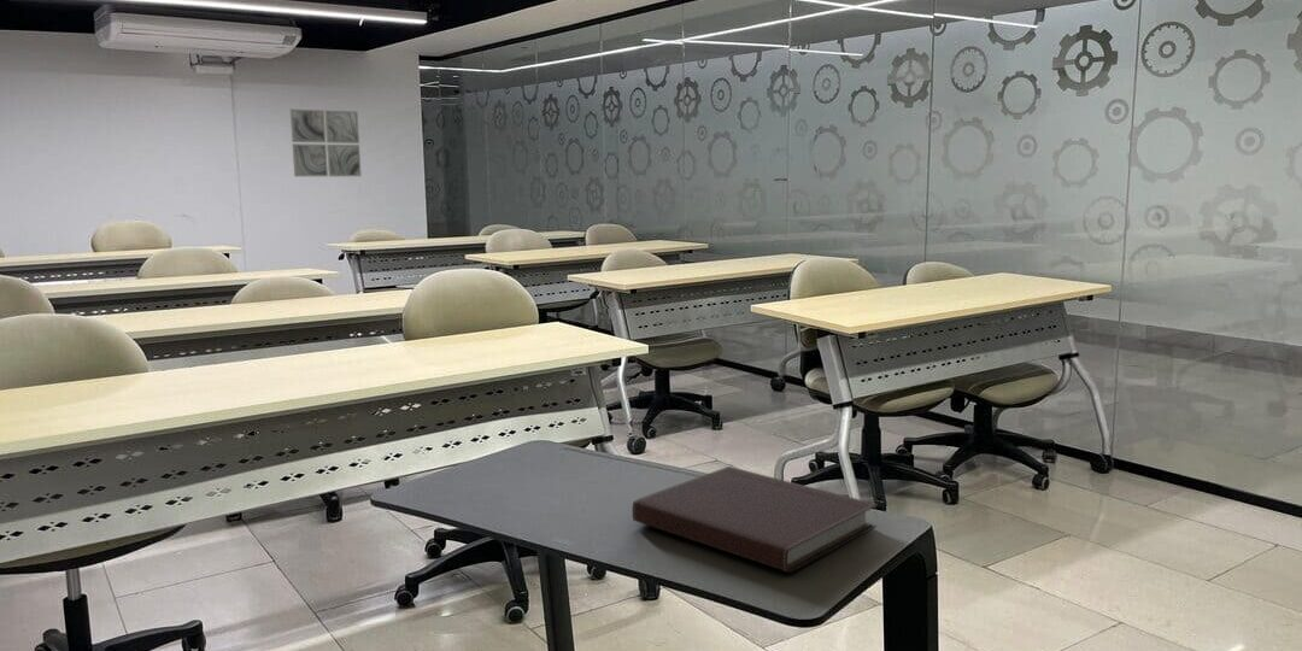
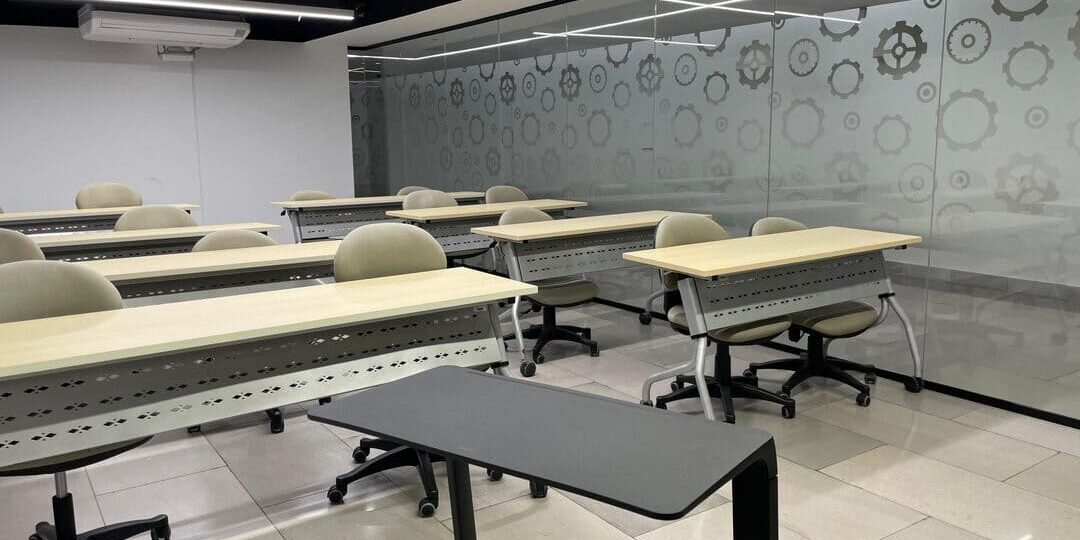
- notebook [632,465,880,574]
- wall art [289,108,362,177]
